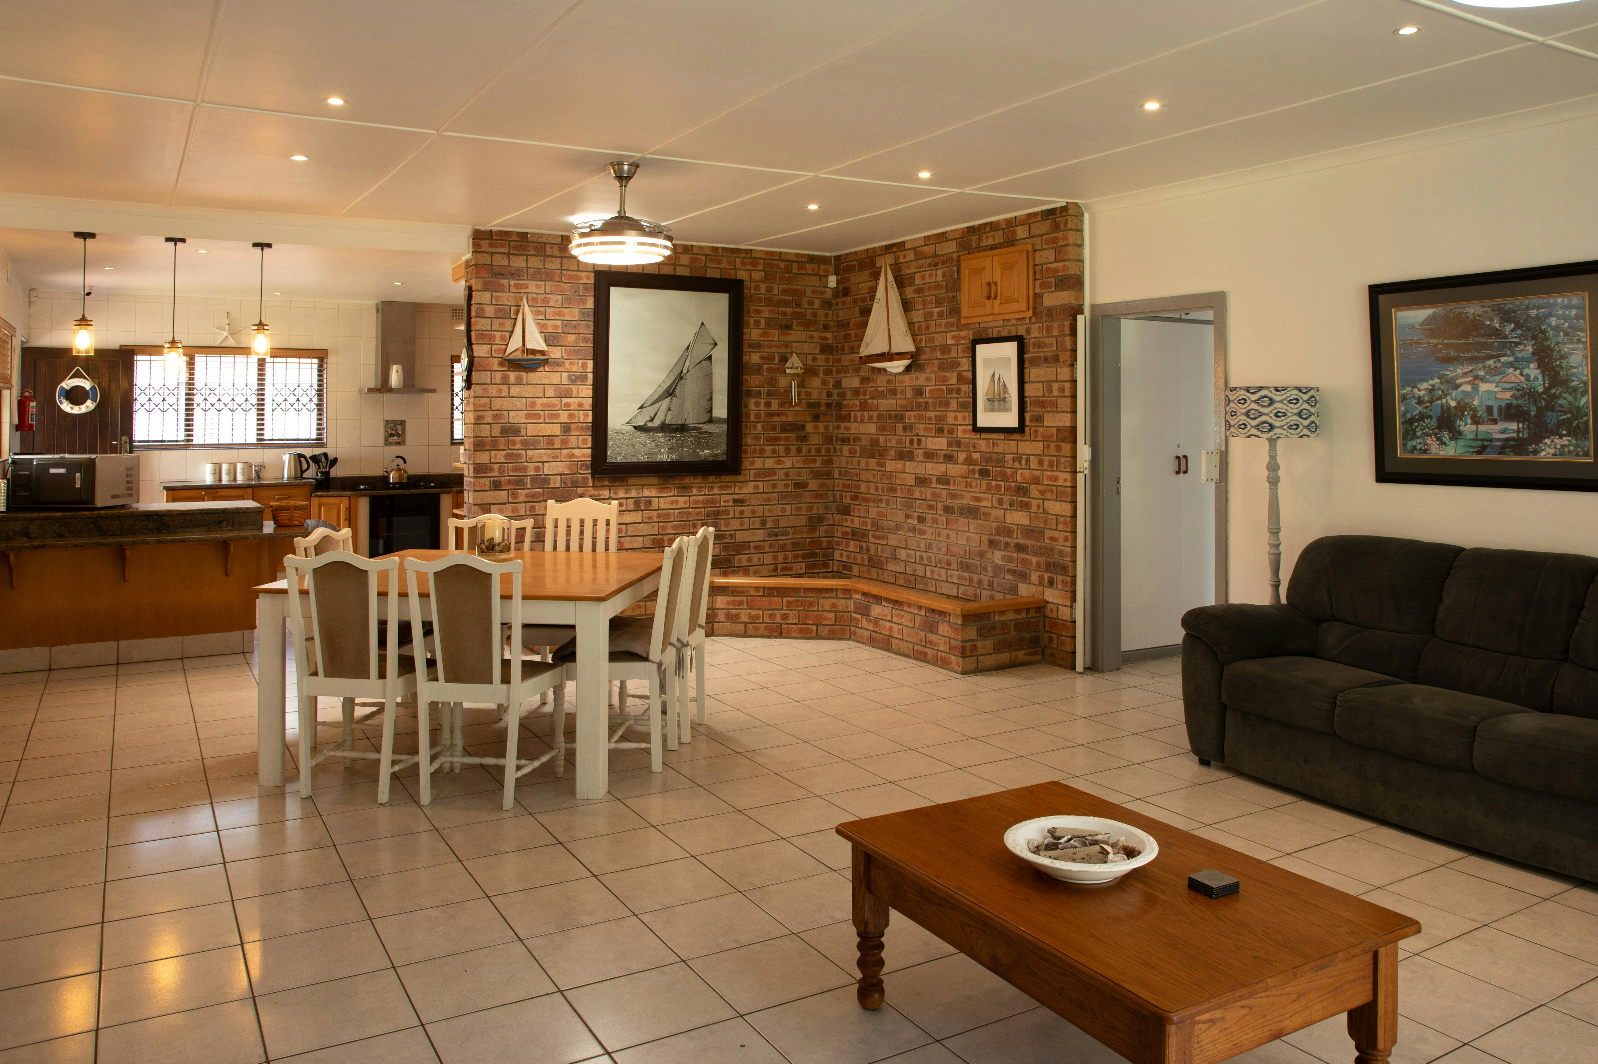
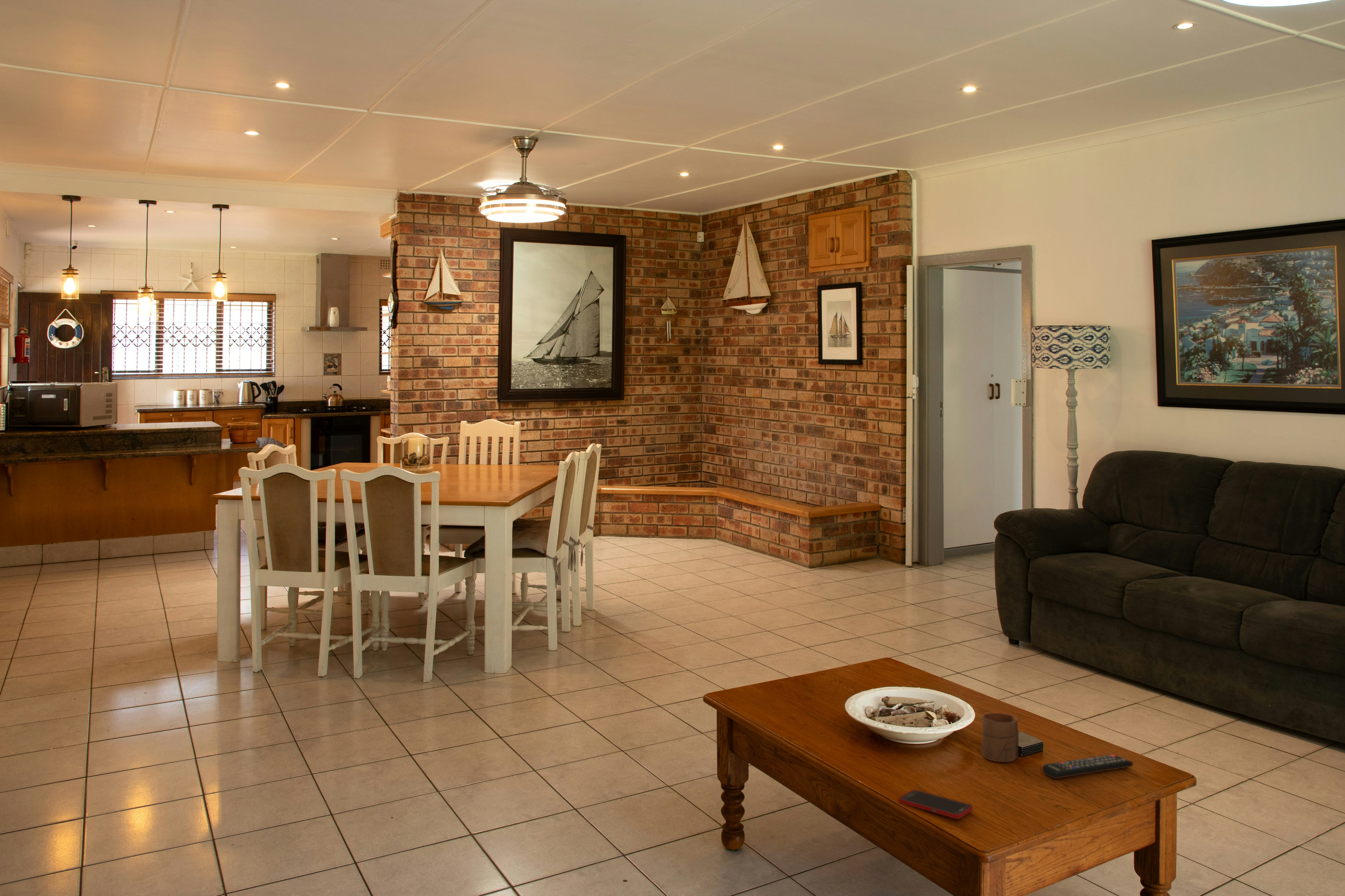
+ cup [982,713,1019,762]
+ remote control [1042,754,1134,779]
+ cell phone [898,789,973,819]
